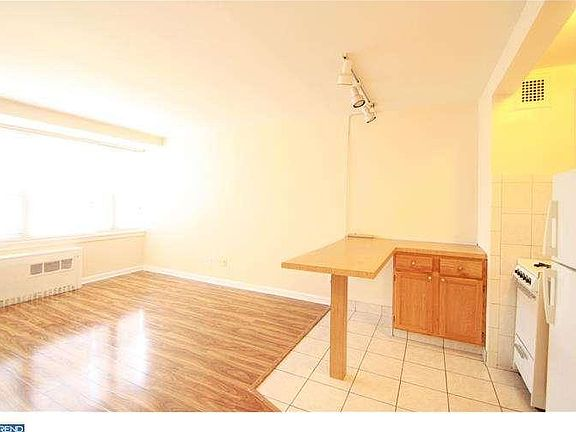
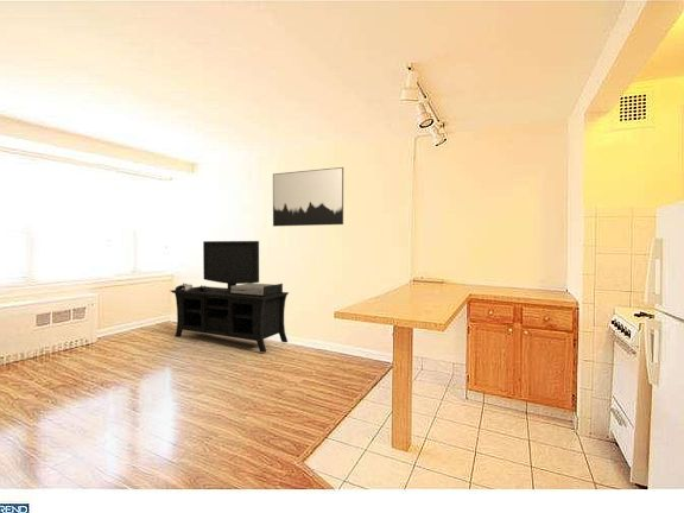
+ media console [170,240,290,354]
+ wall art [272,166,344,227]
